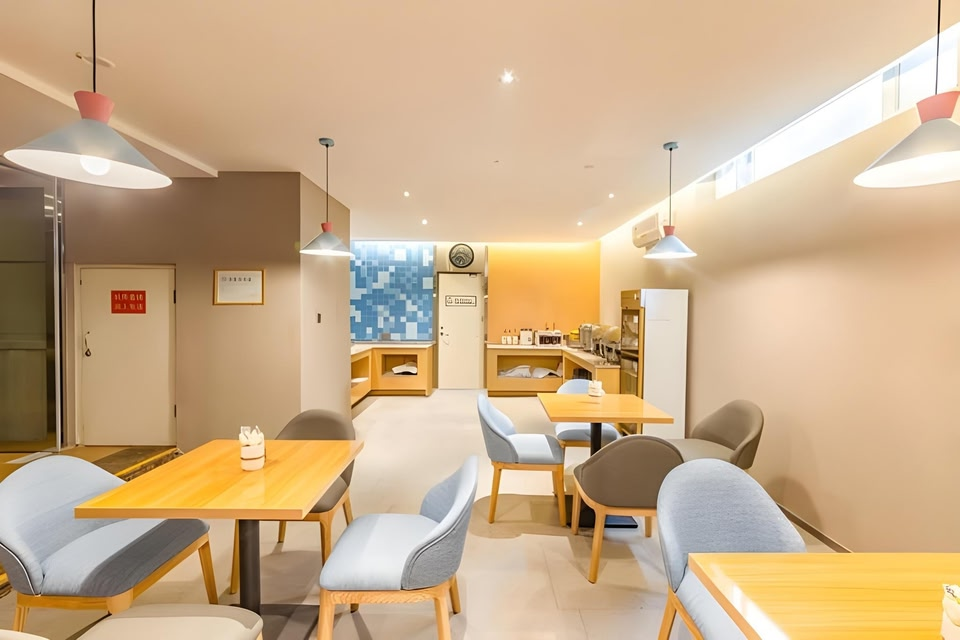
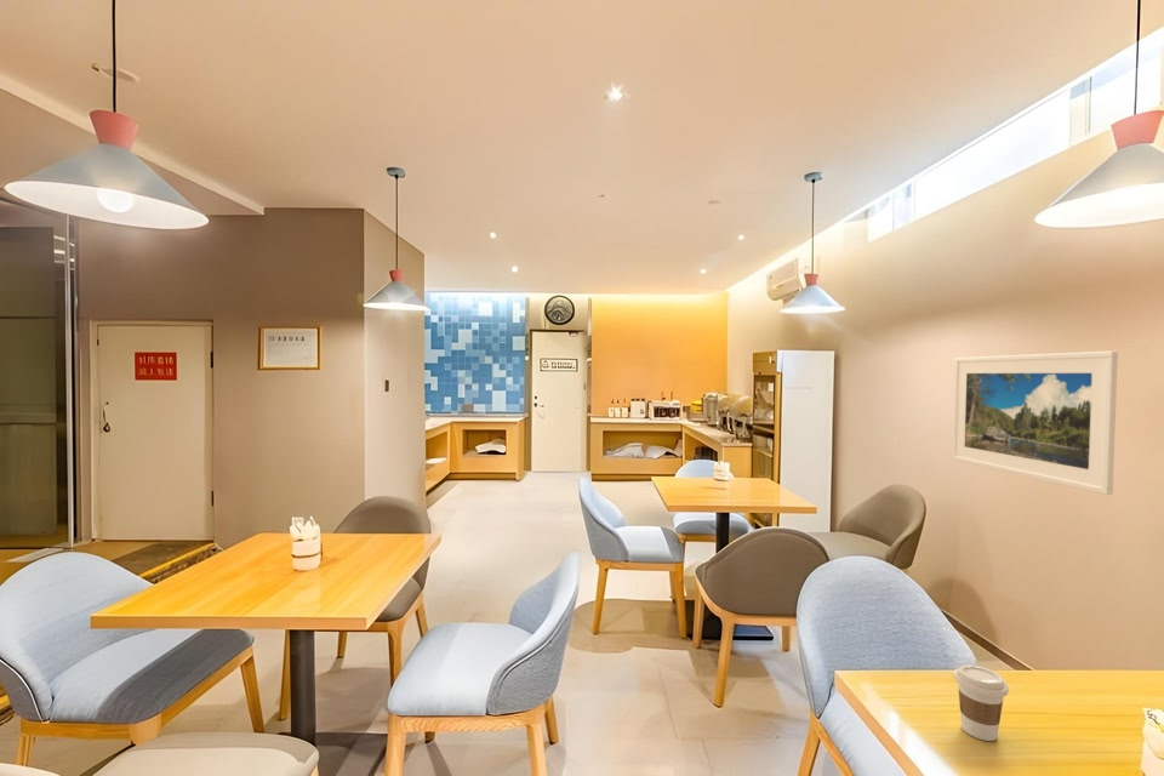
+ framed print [951,350,1119,496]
+ coffee cup [953,664,1010,742]
